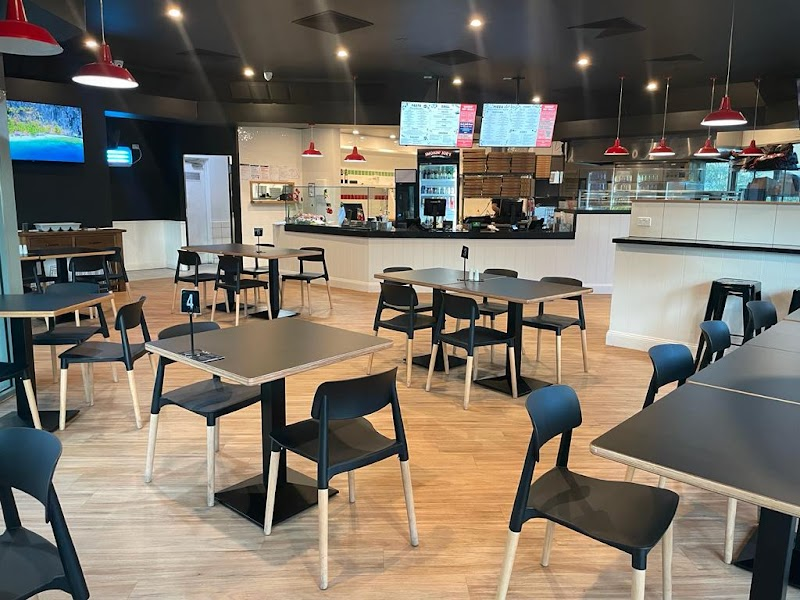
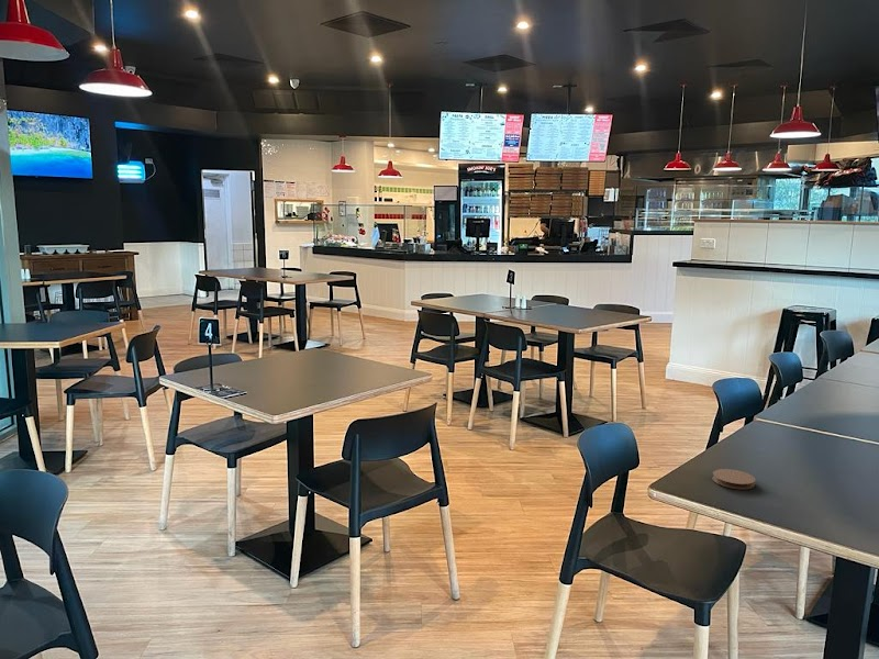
+ coaster [712,468,756,490]
